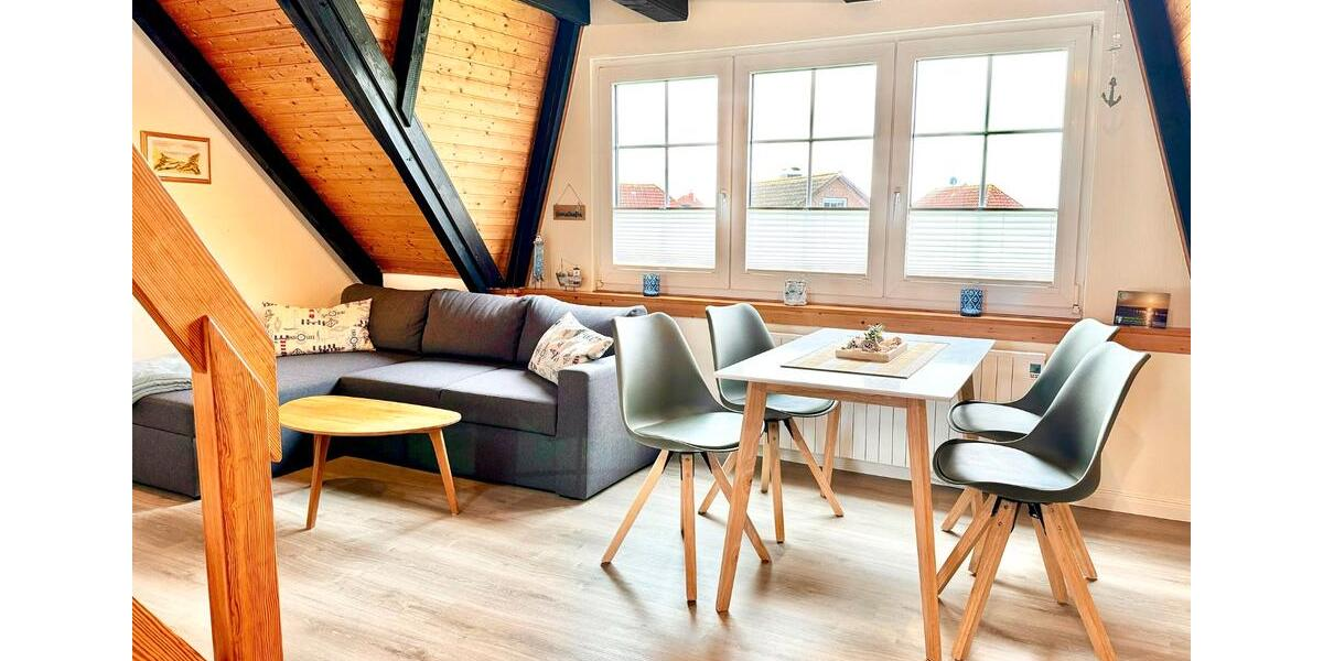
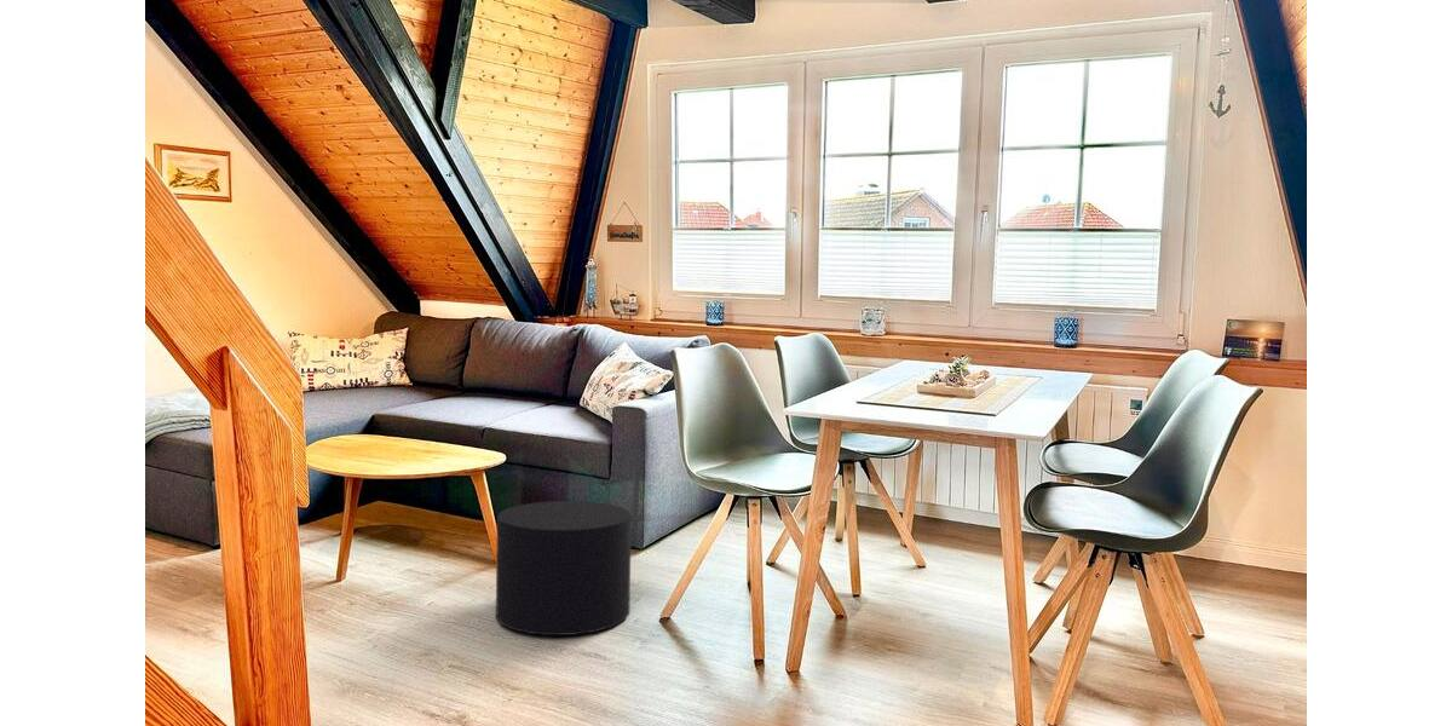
+ stool [495,500,633,636]
